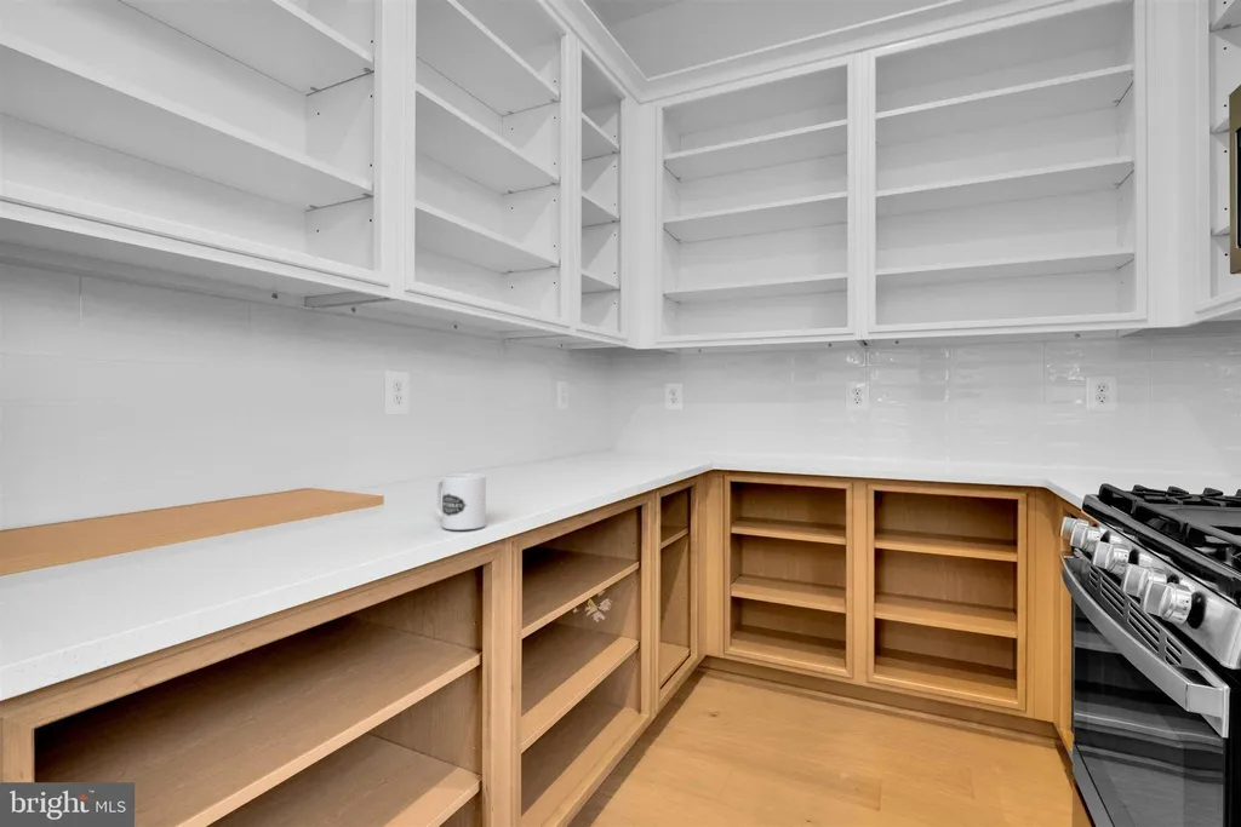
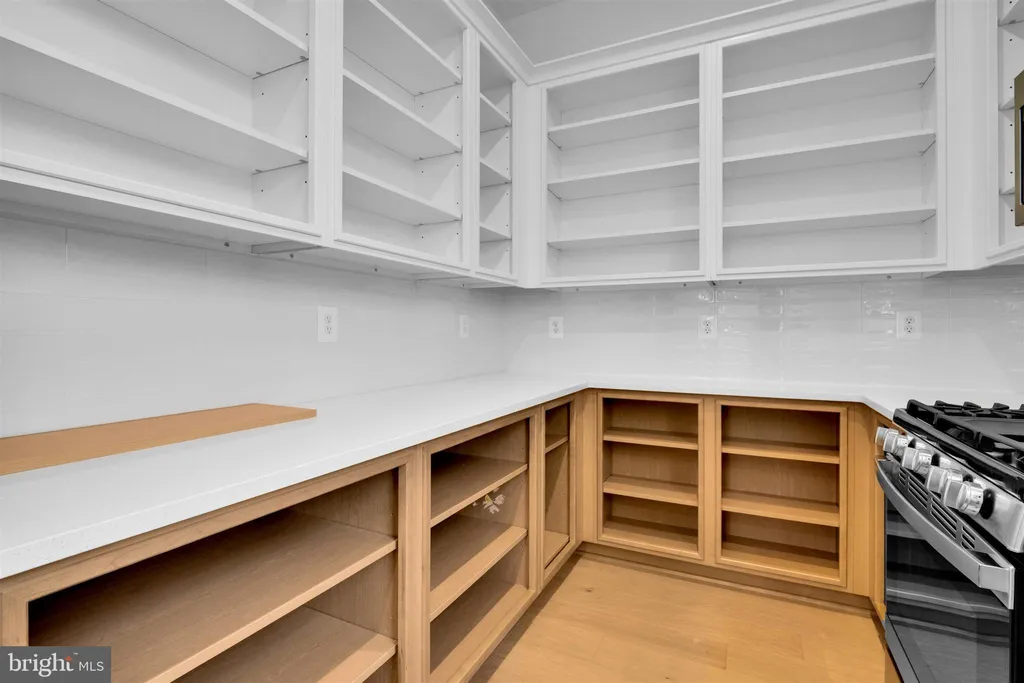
- mug [434,472,487,532]
